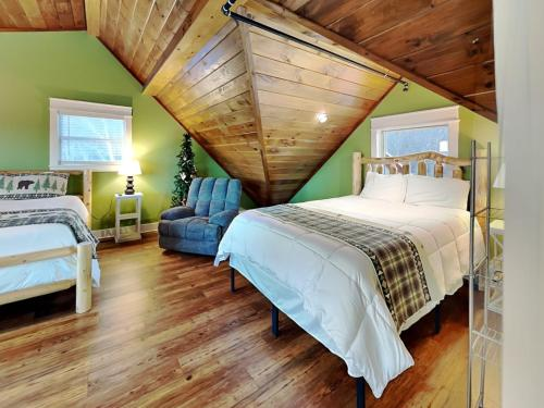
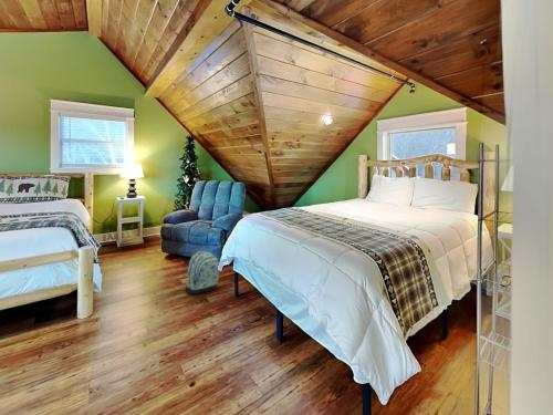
+ backpack [184,250,220,294]
